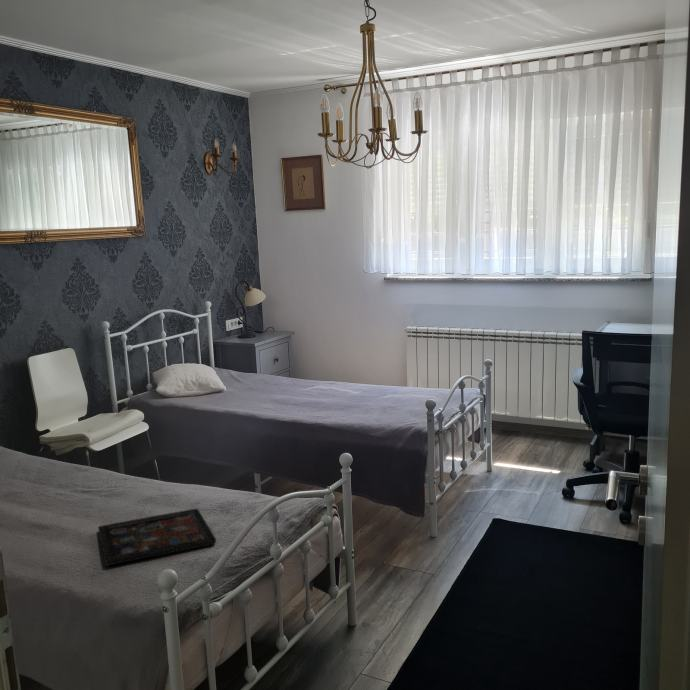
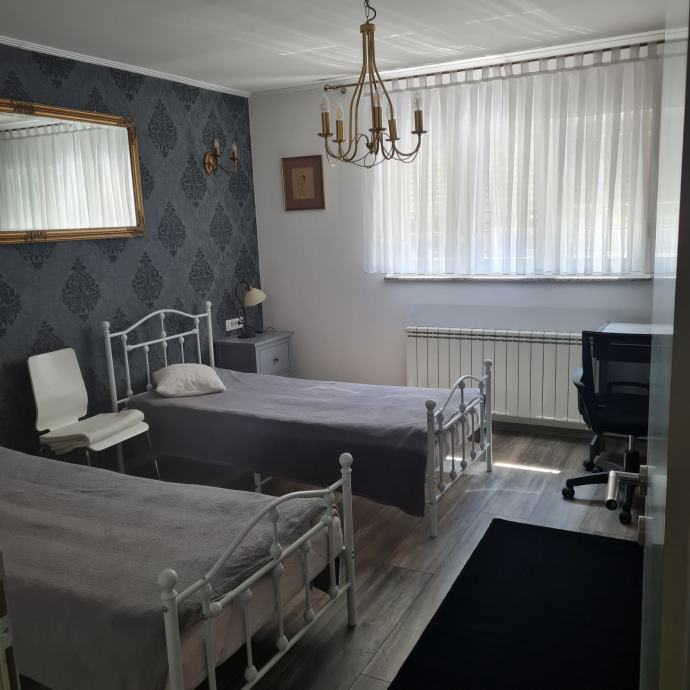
- decorative tray [97,508,217,567]
